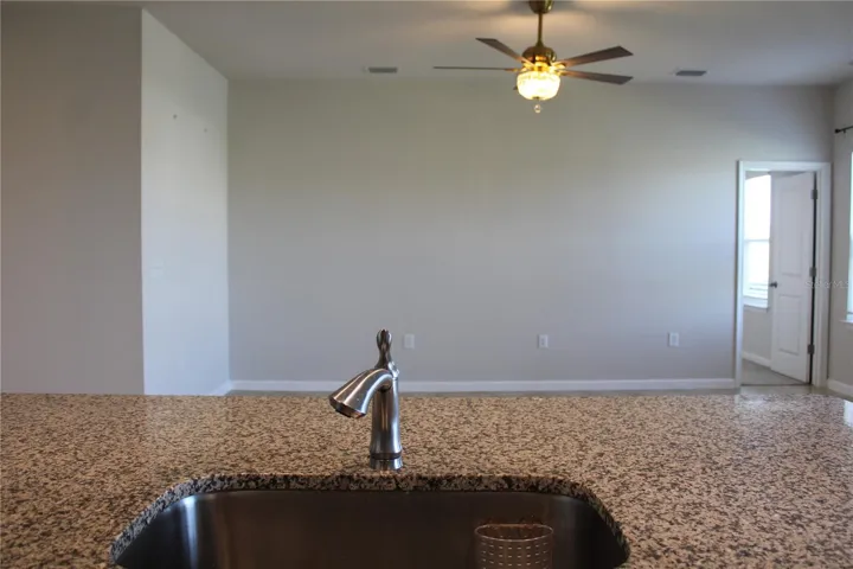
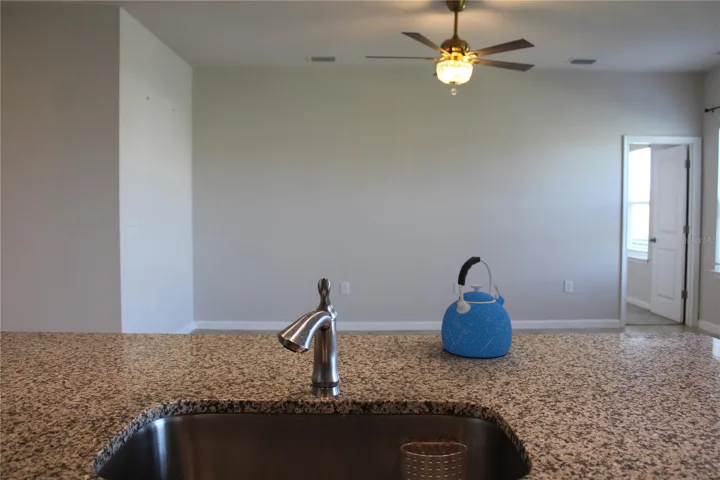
+ kettle [440,256,513,359]
